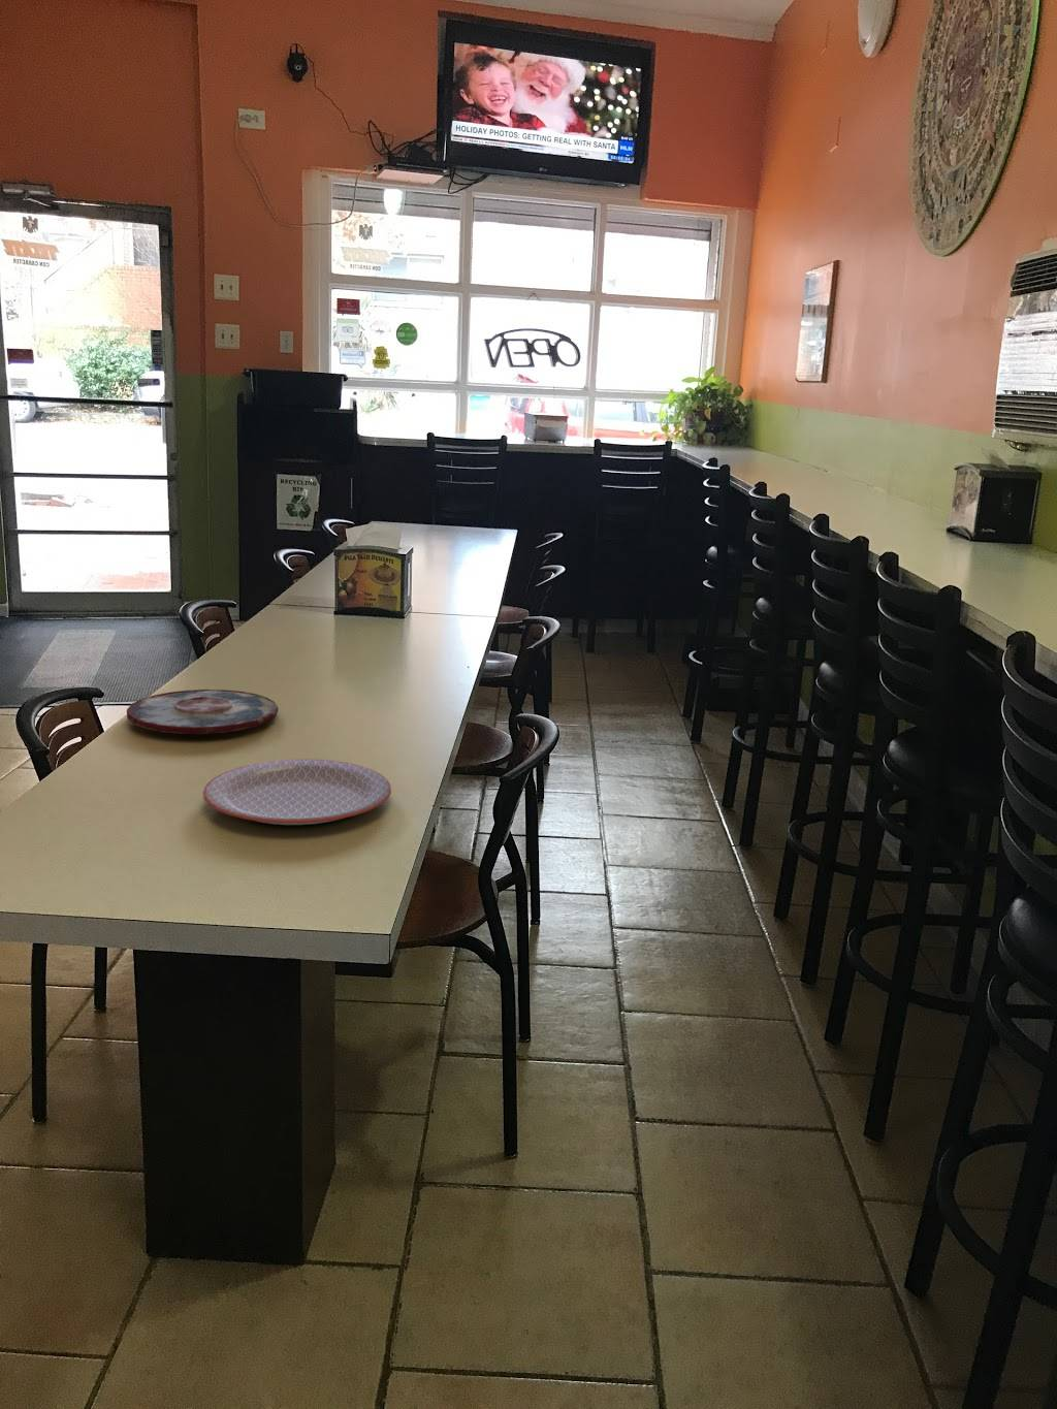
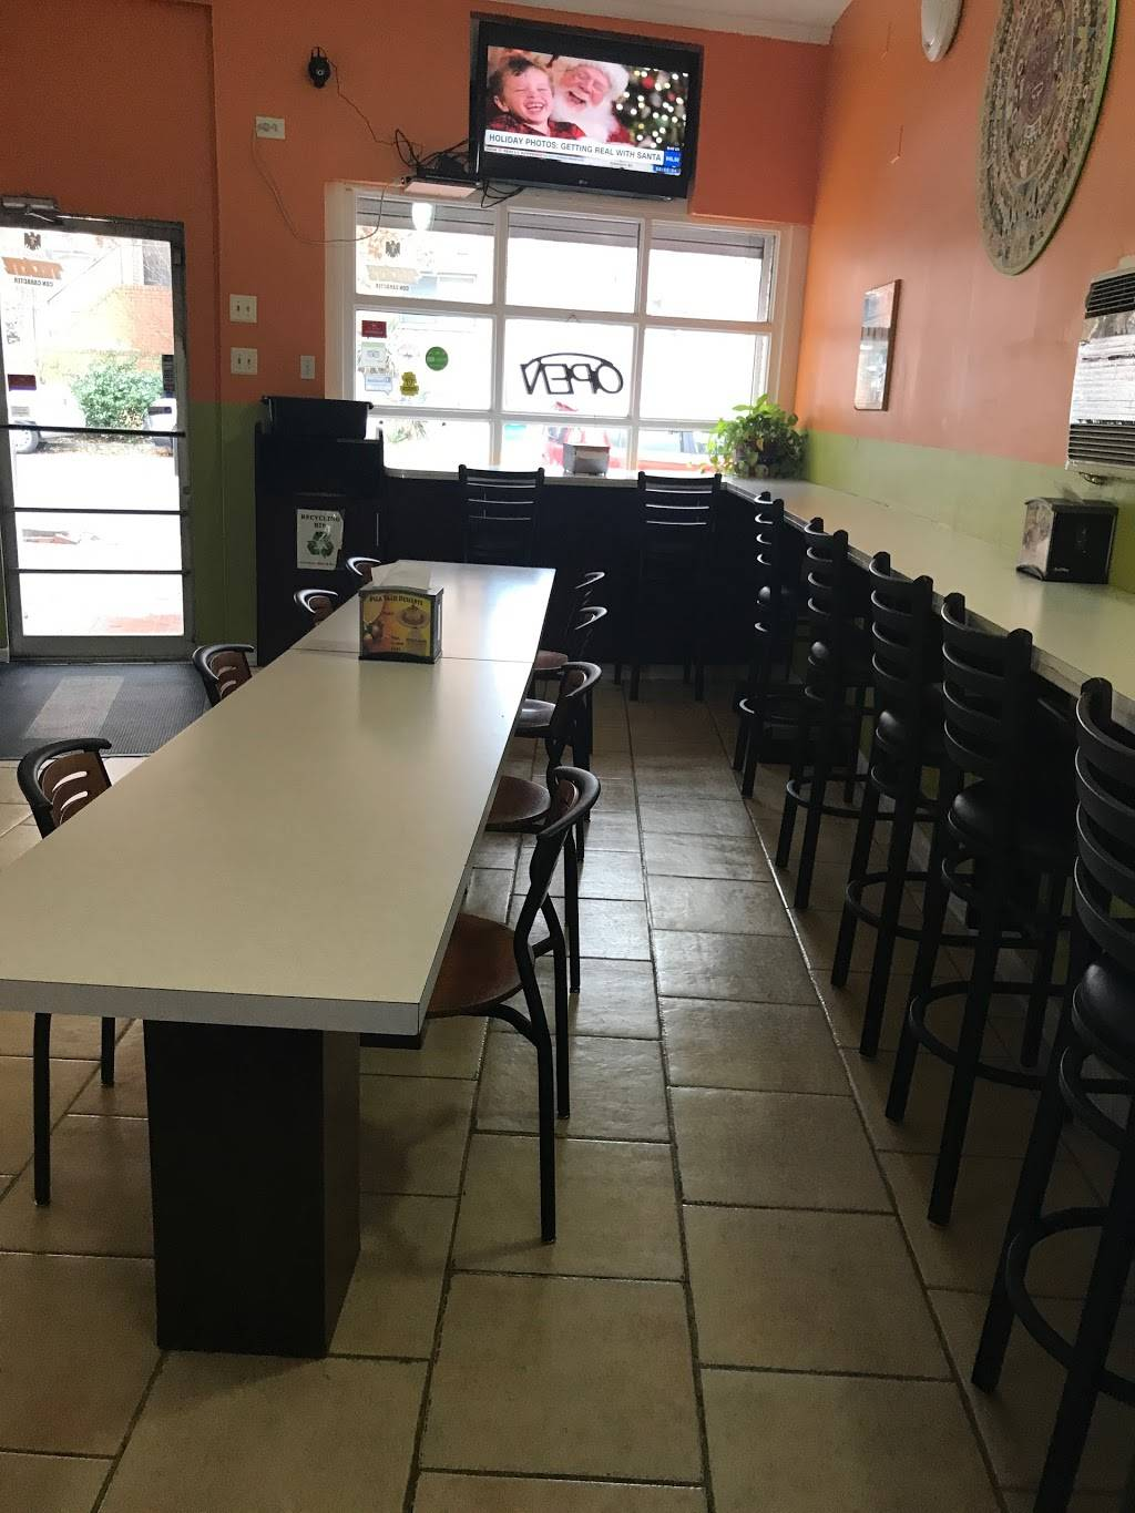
- plate [202,757,392,826]
- plate [125,688,280,735]
